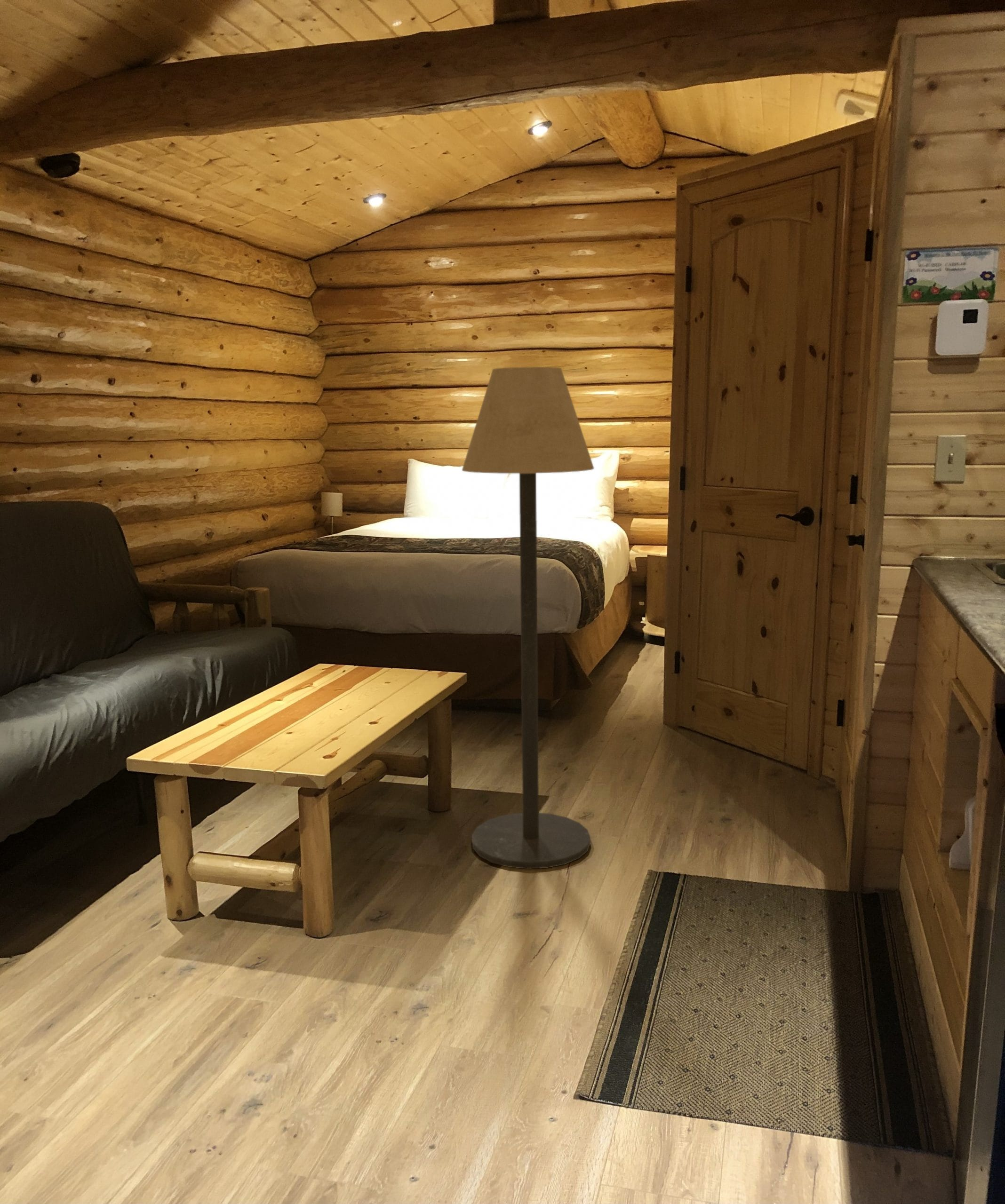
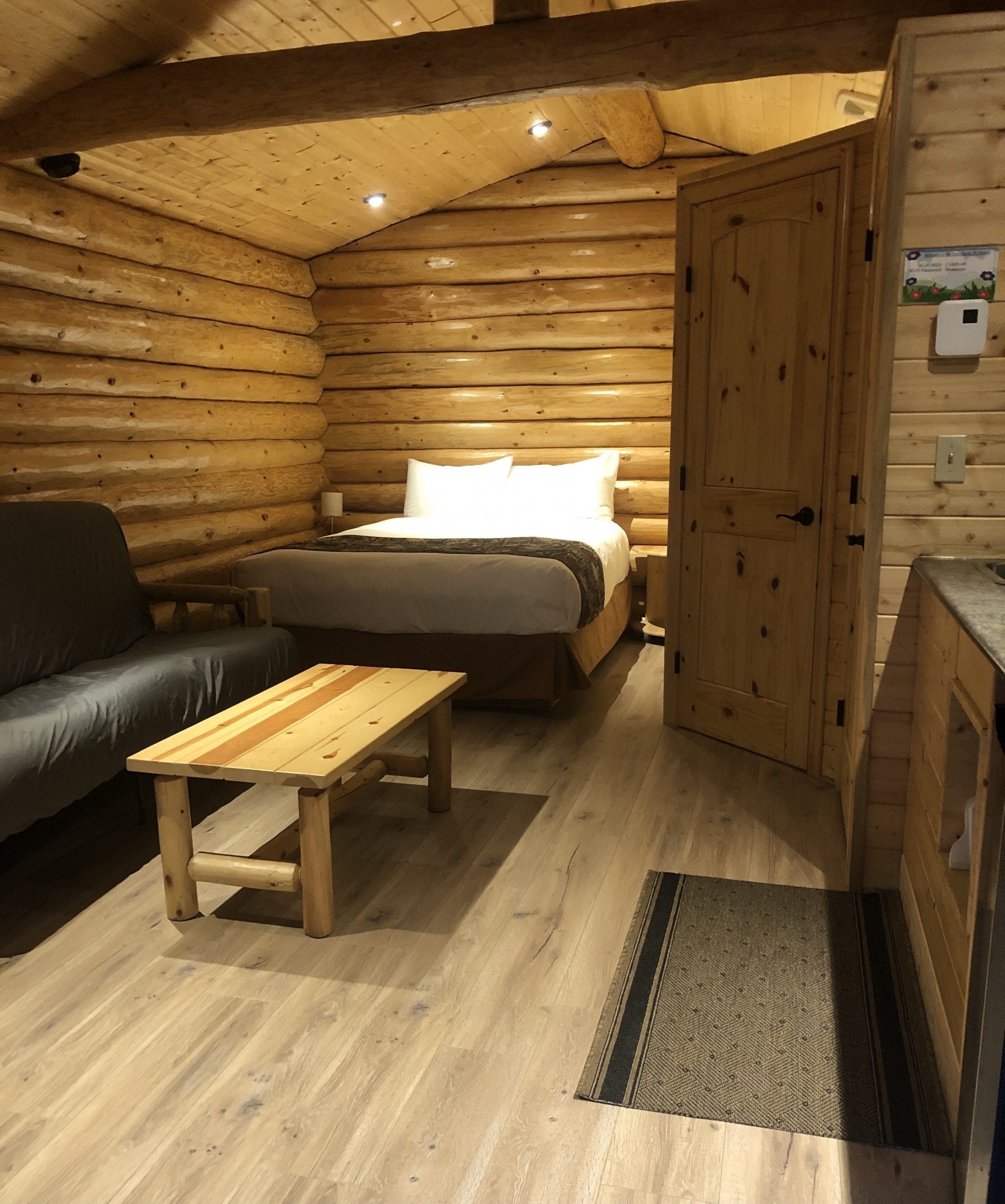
- floor lamp [462,366,595,870]
